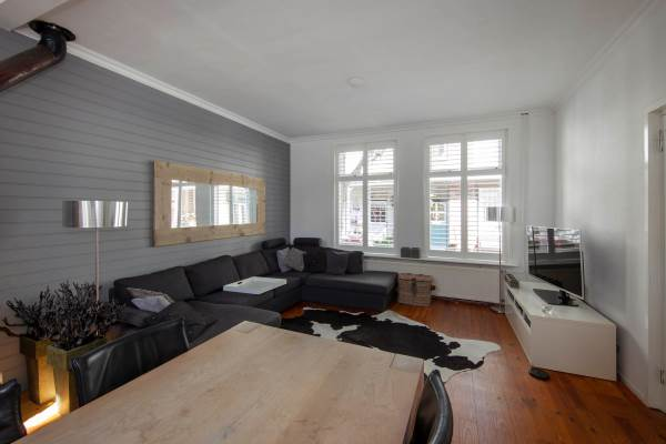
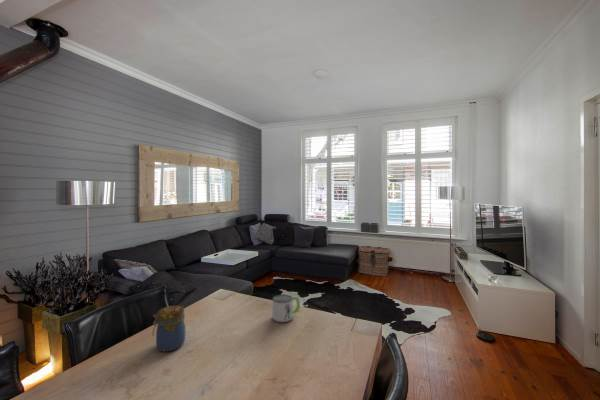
+ jar [151,305,186,353]
+ mug [272,293,301,323]
